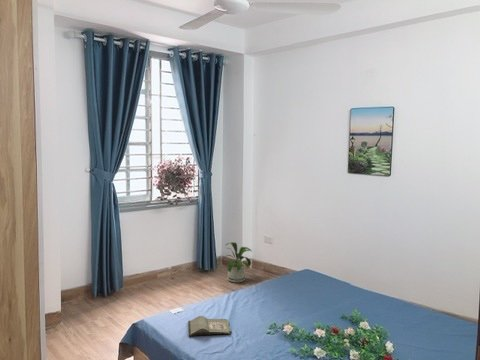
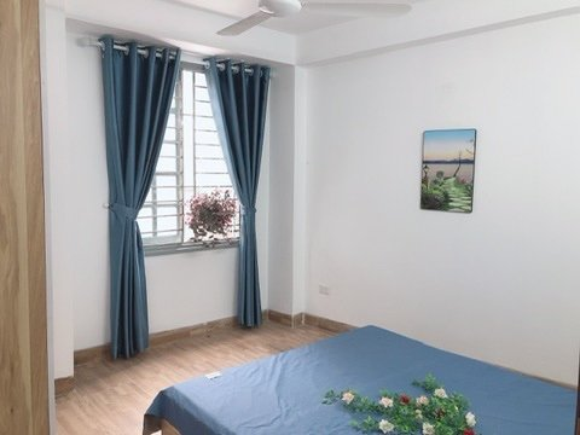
- hardback book [187,315,232,337]
- house plant [223,241,253,284]
